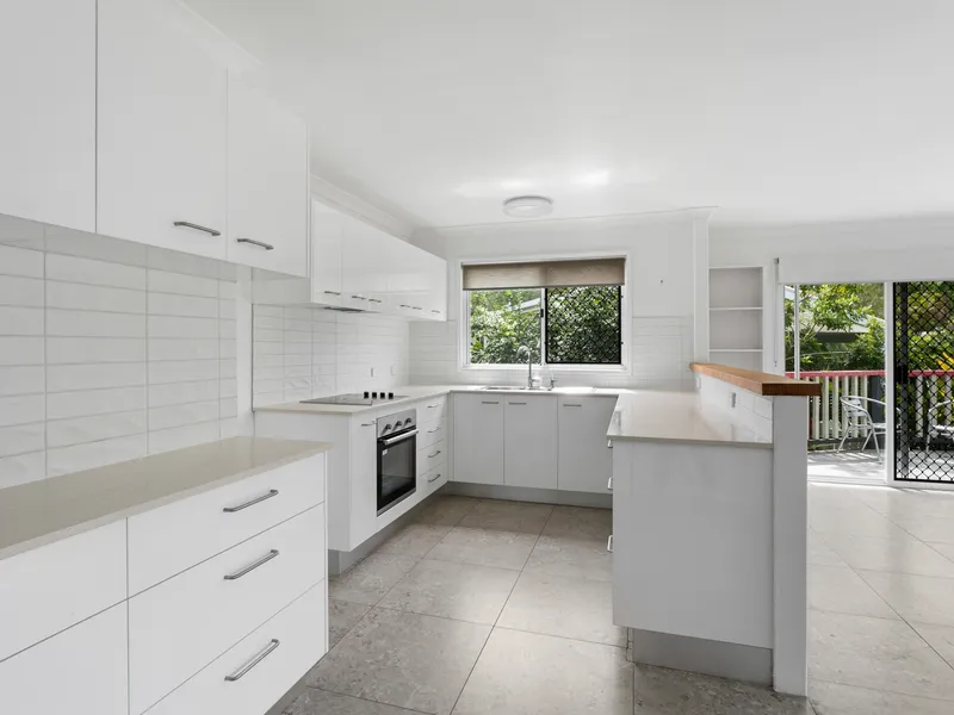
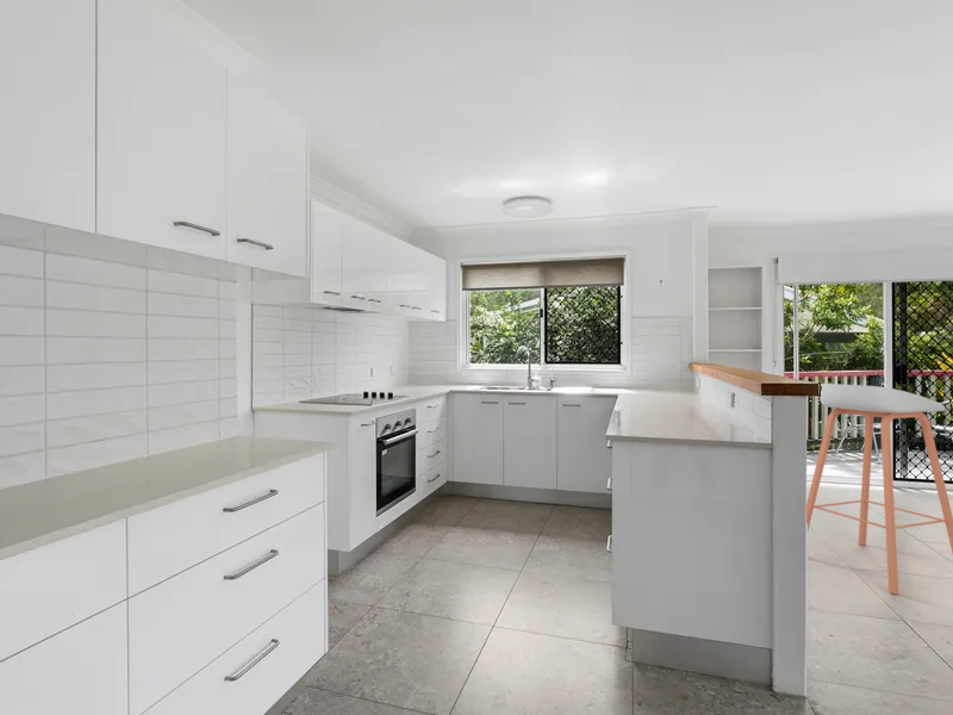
+ bar stool [805,383,953,595]
